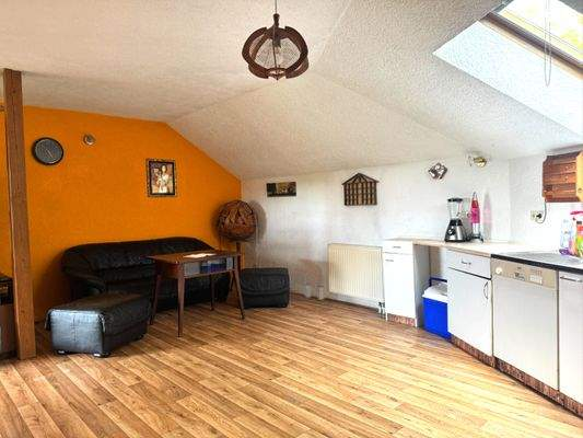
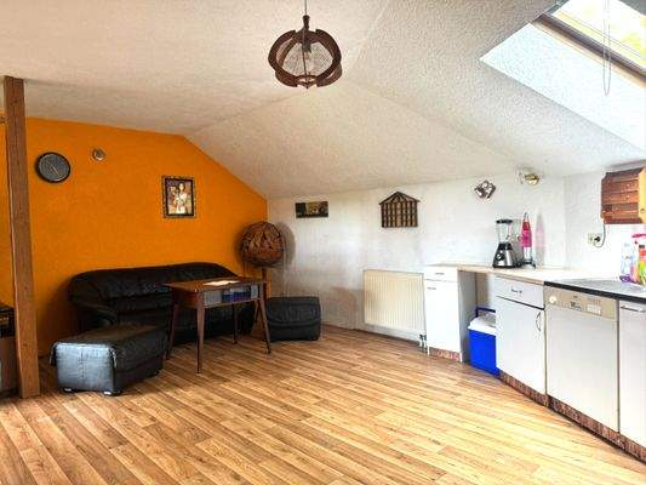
- trash can [303,280,326,301]
